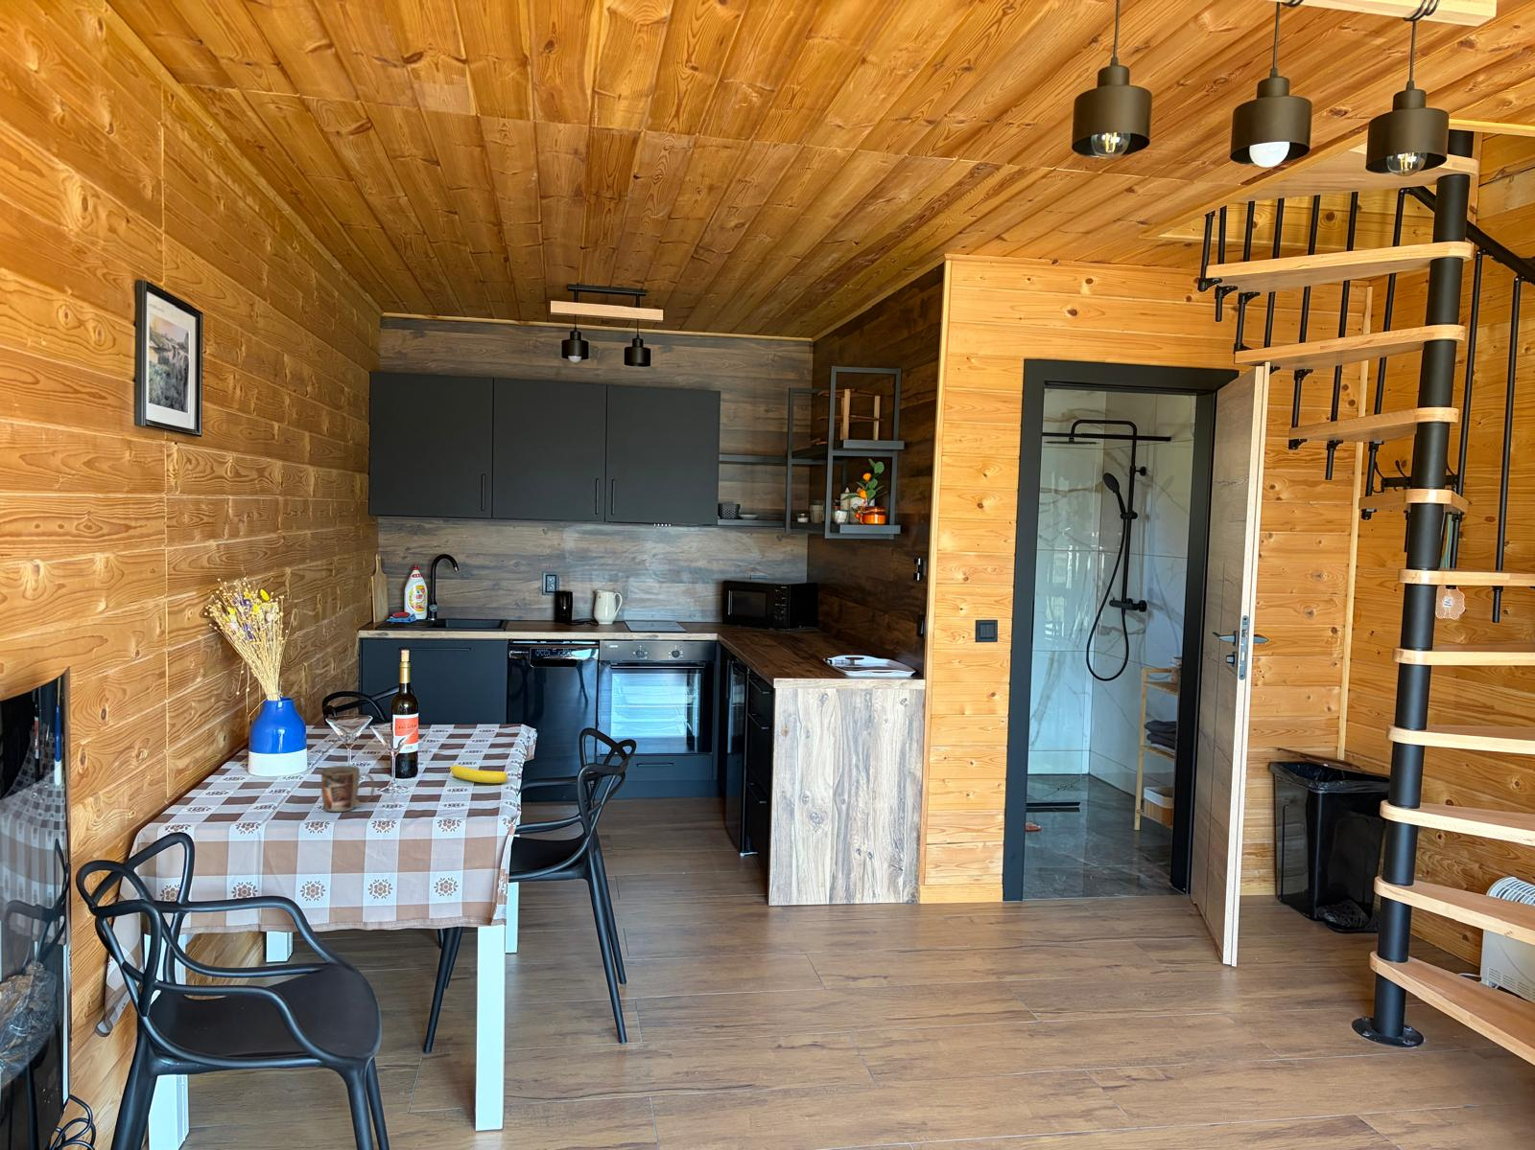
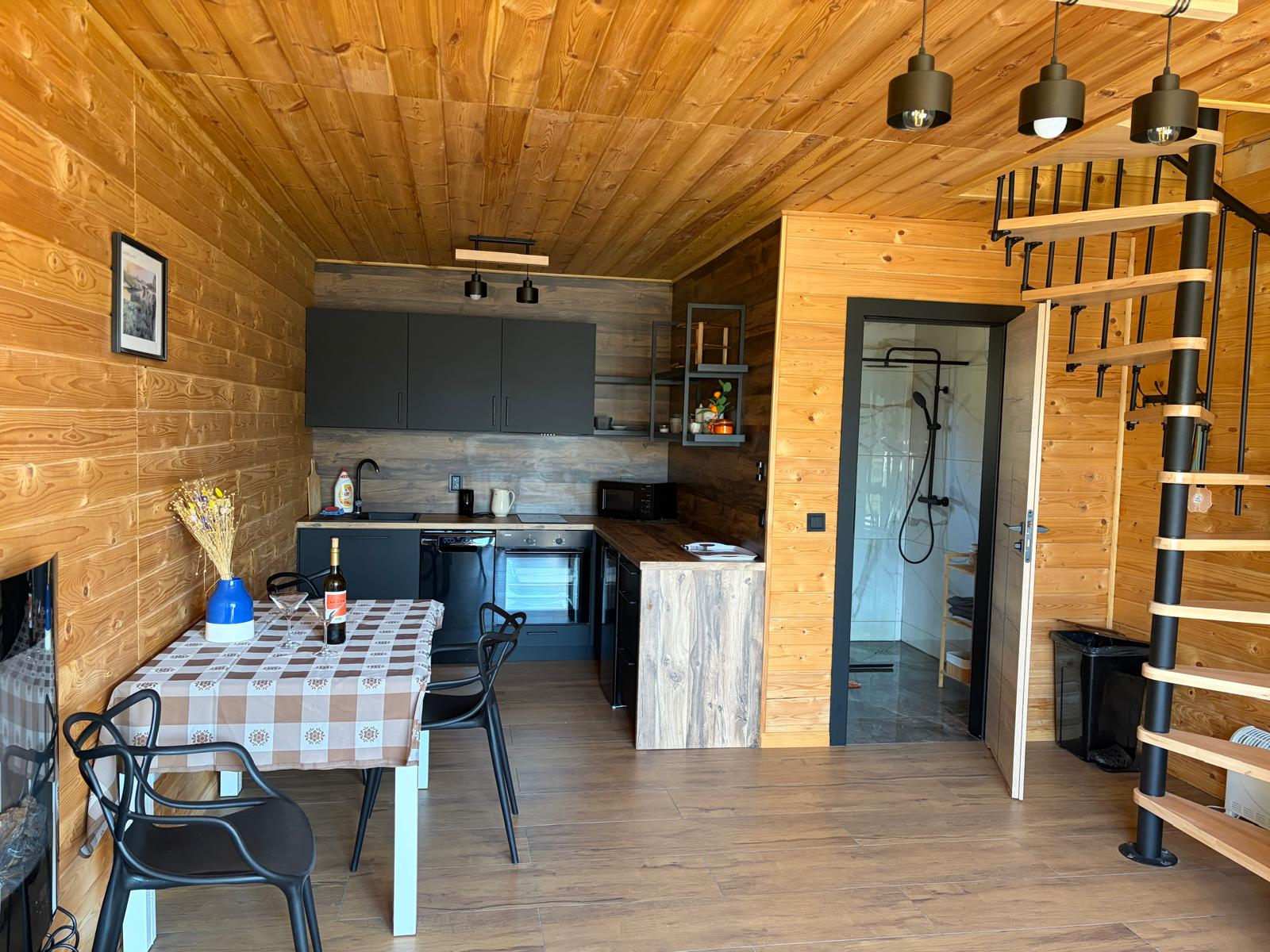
- mug [320,765,376,813]
- banana [450,763,509,784]
